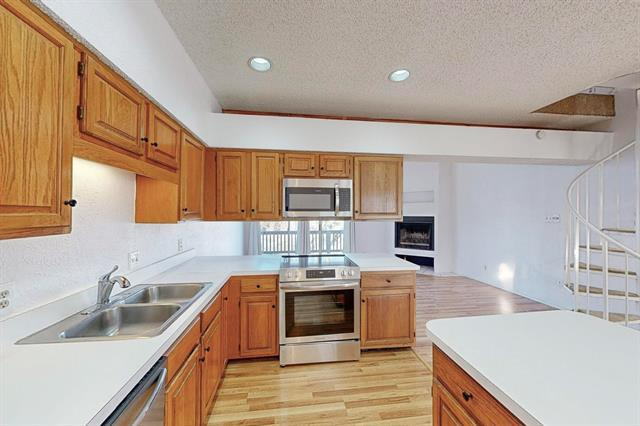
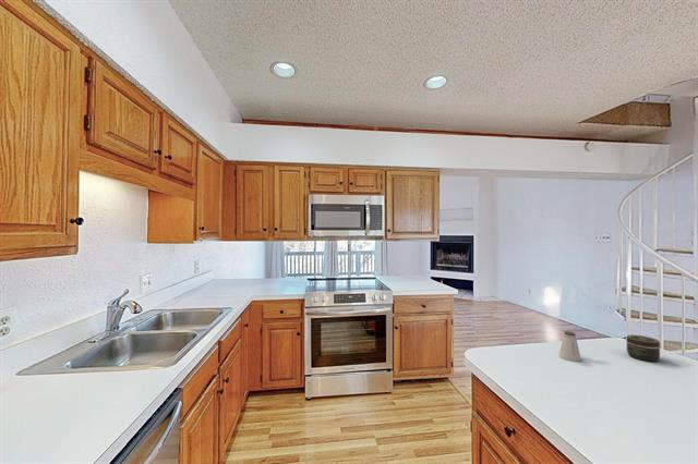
+ jar [625,334,661,363]
+ saltshaker [558,330,582,363]
